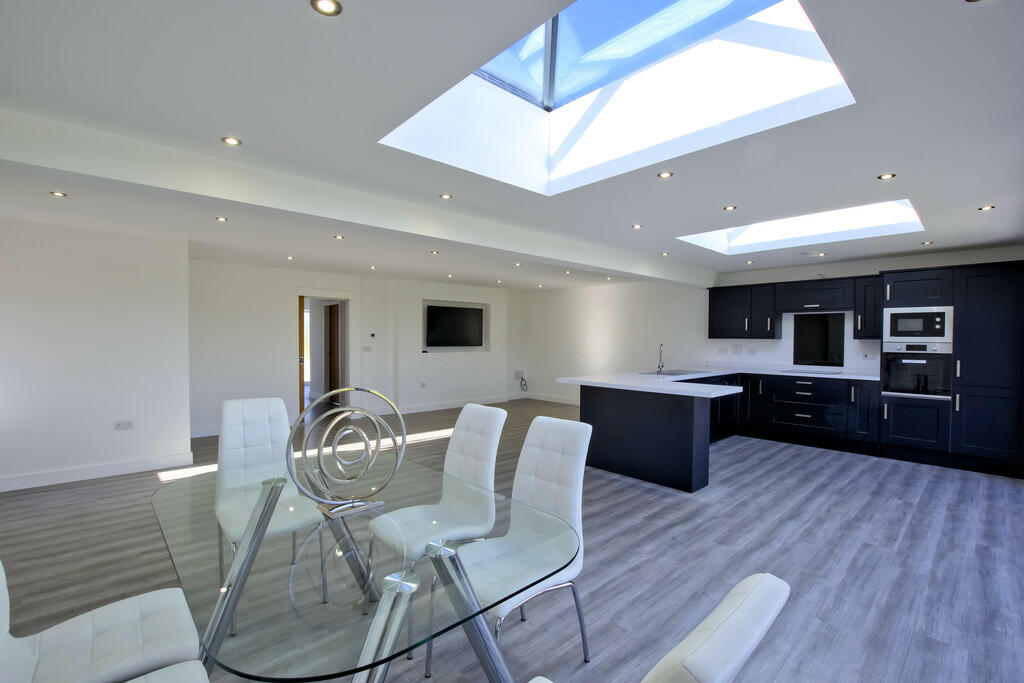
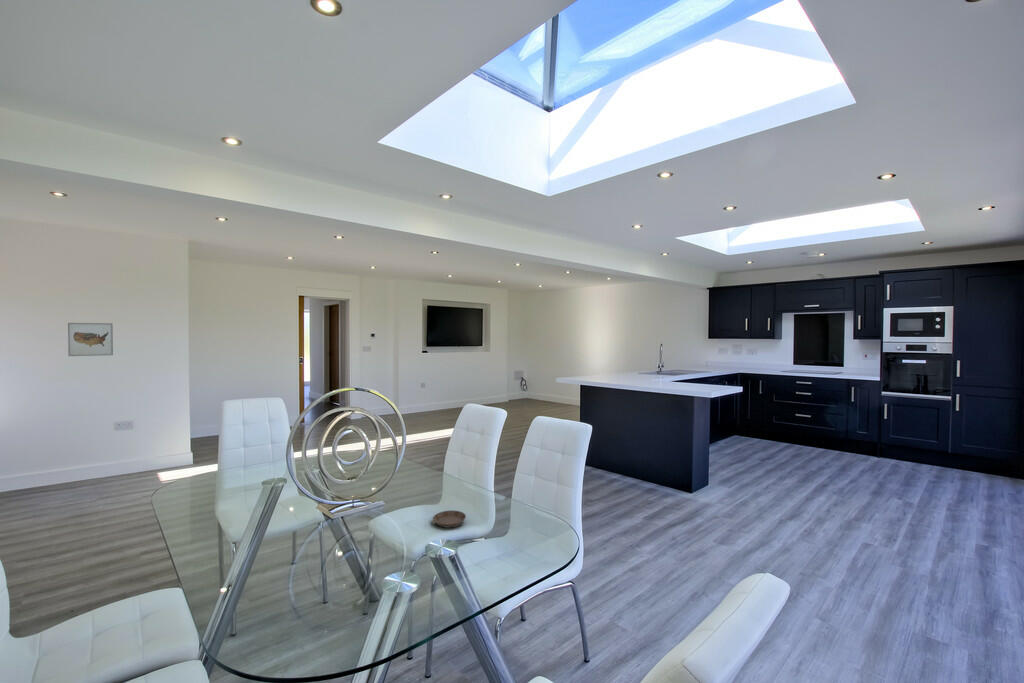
+ wall art [67,322,114,357]
+ saucer [432,509,467,529]
